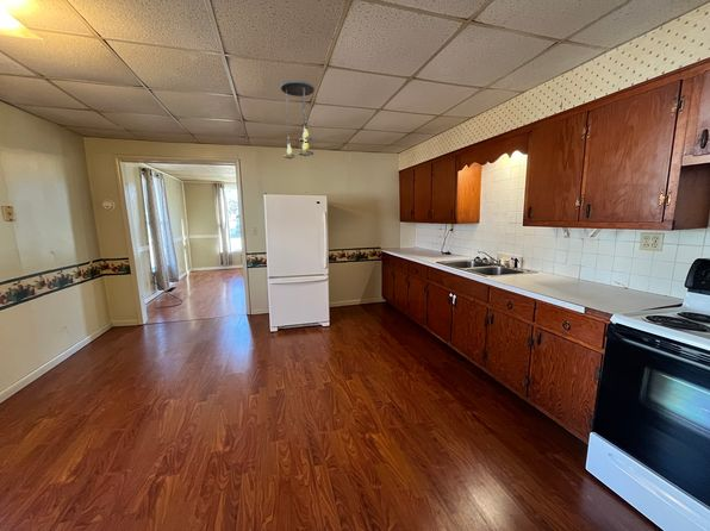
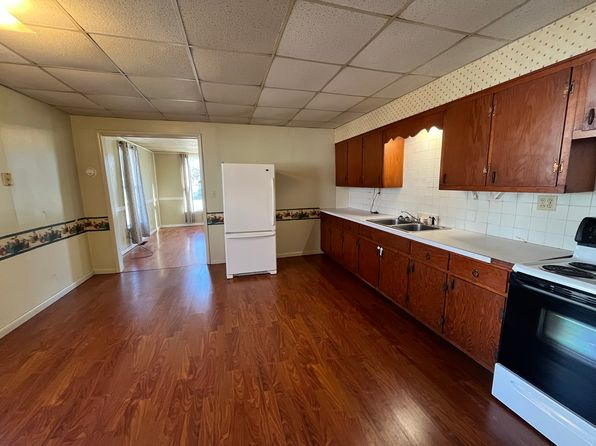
- ceiling light fixture [280,80,316,160]
